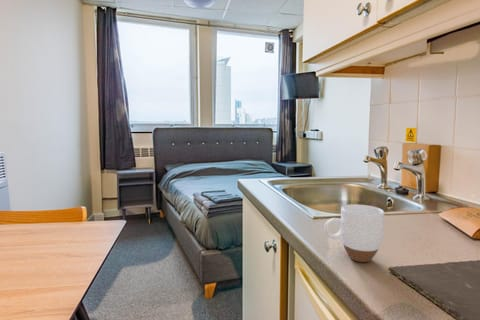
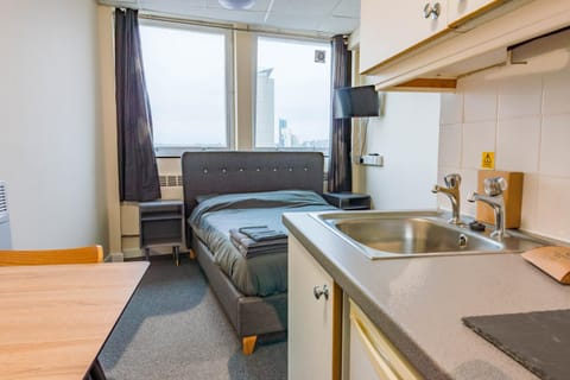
- mug [323,203,385,263]
